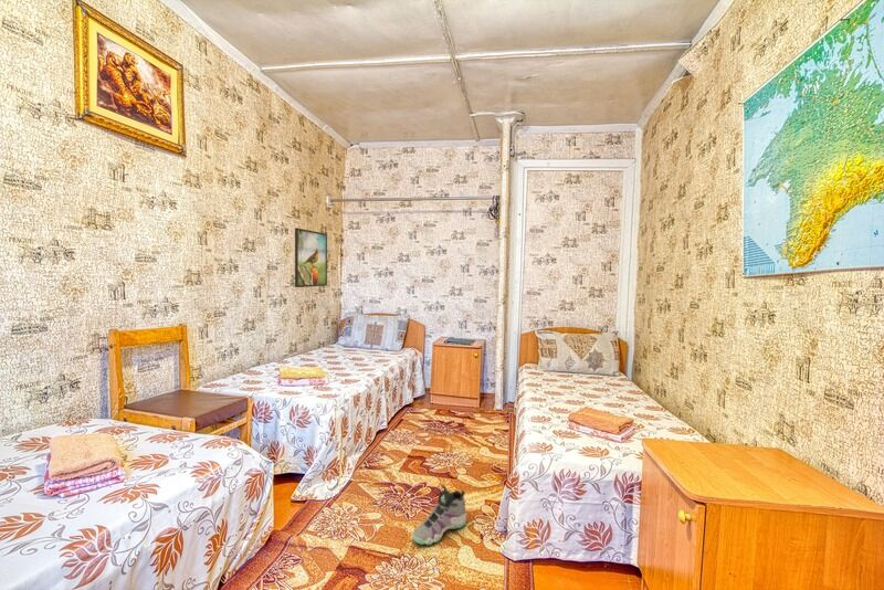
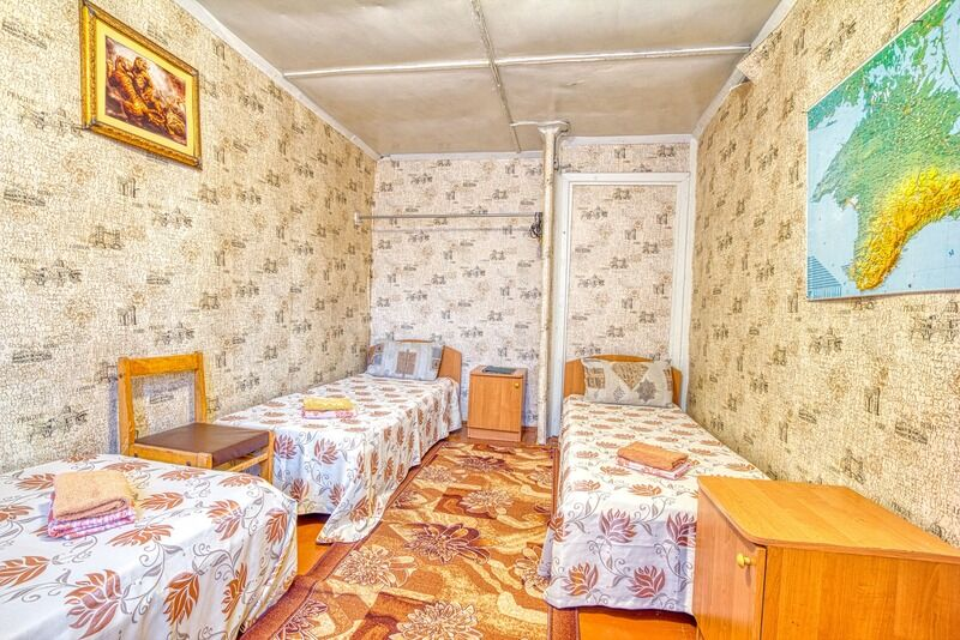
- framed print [294,226,328,288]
- sneaker [411,484,467,546]
